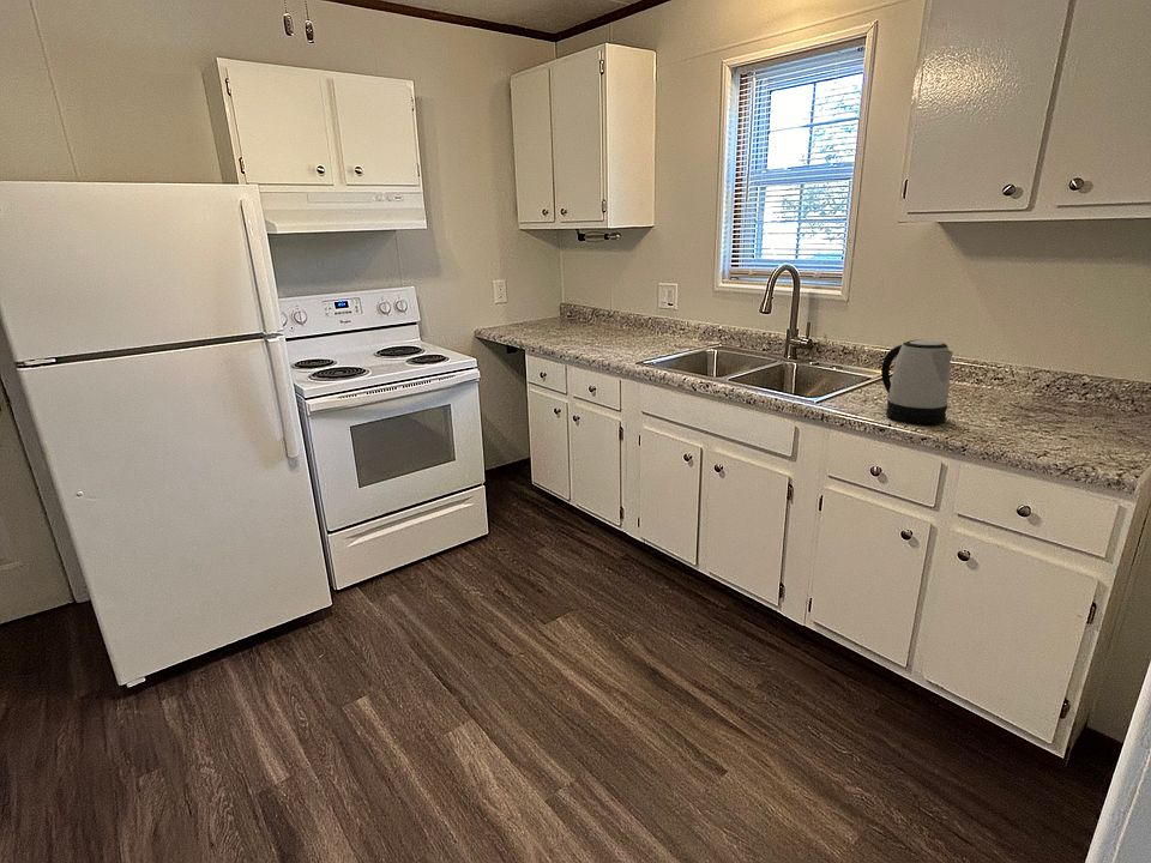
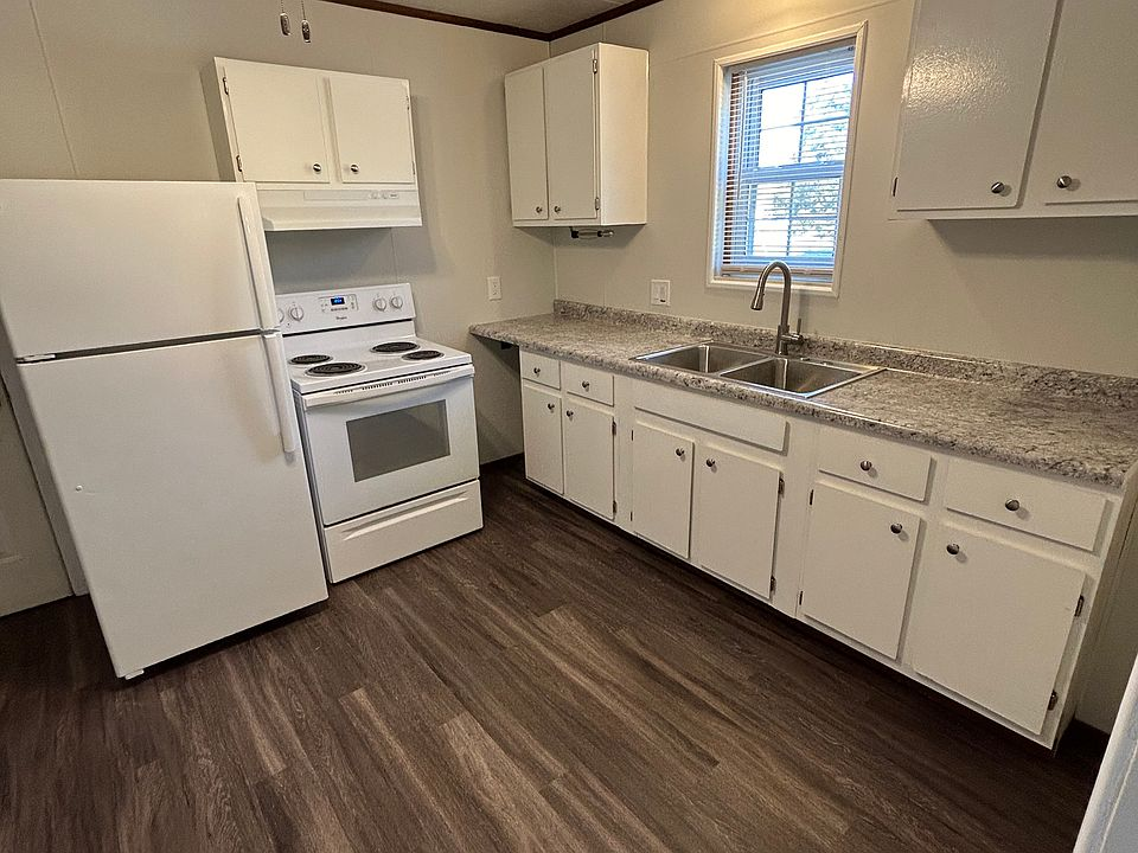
- kettle [880,338,954,424]
